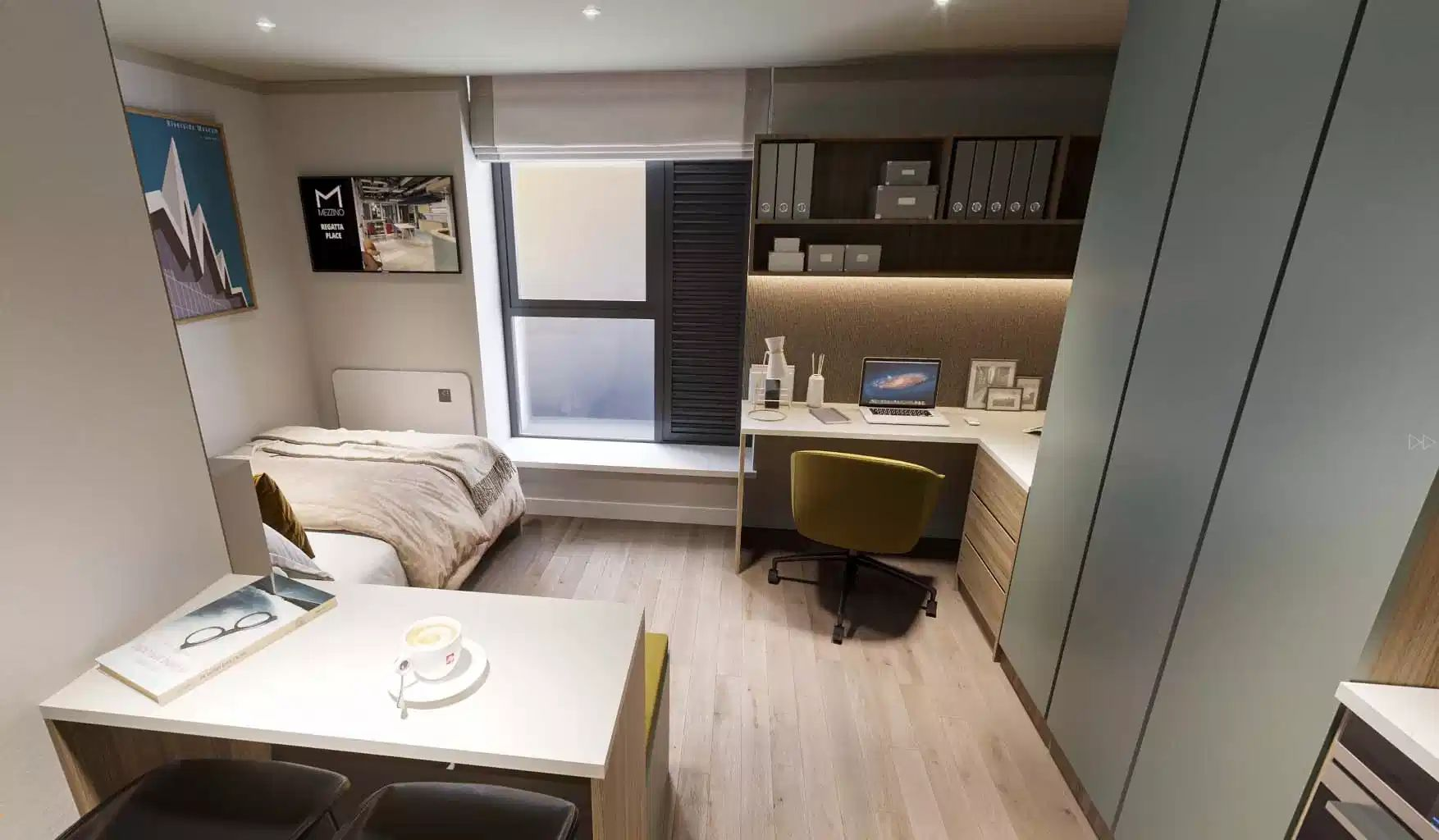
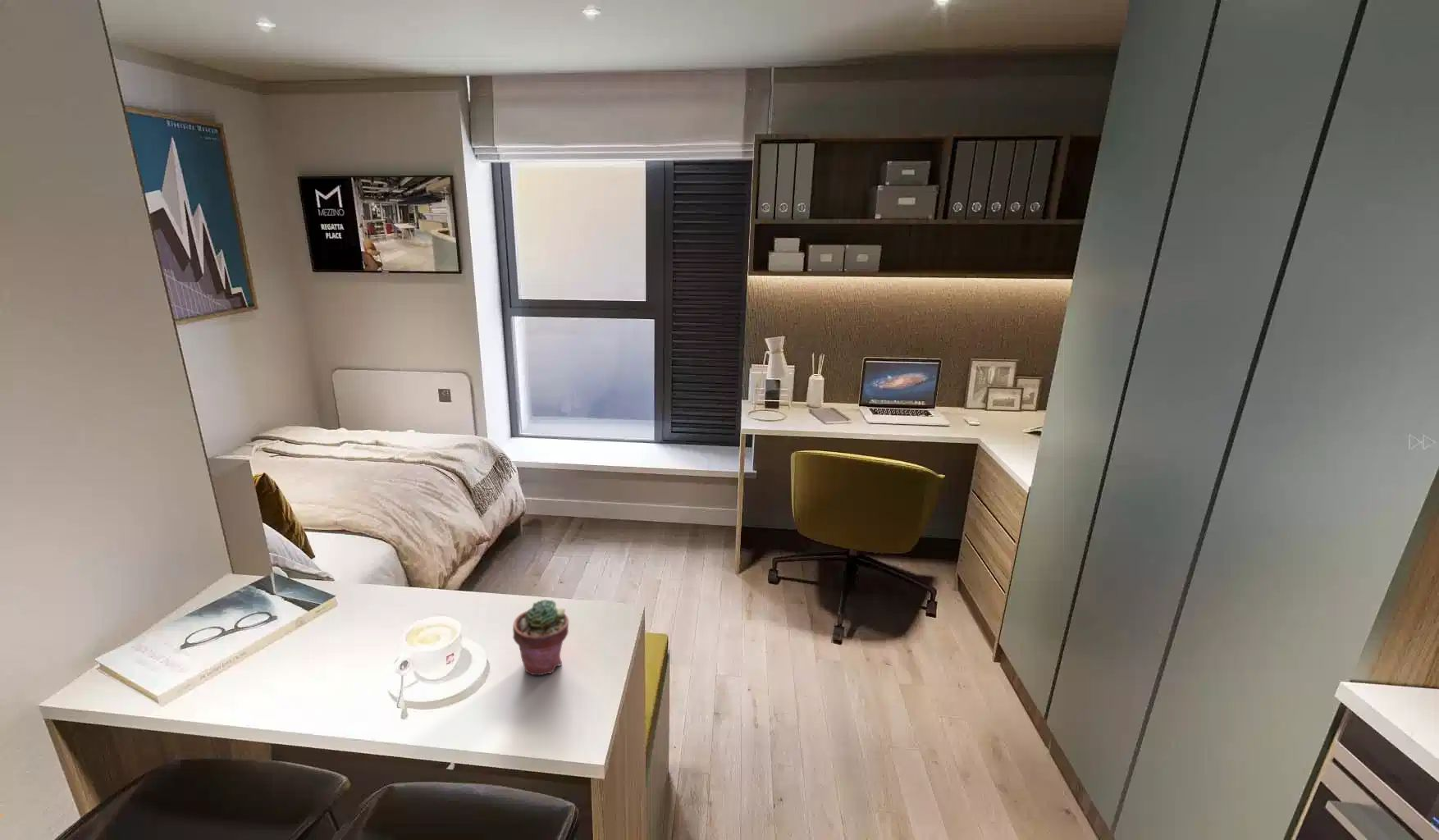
+ potted succulent [512,599,569,676]
